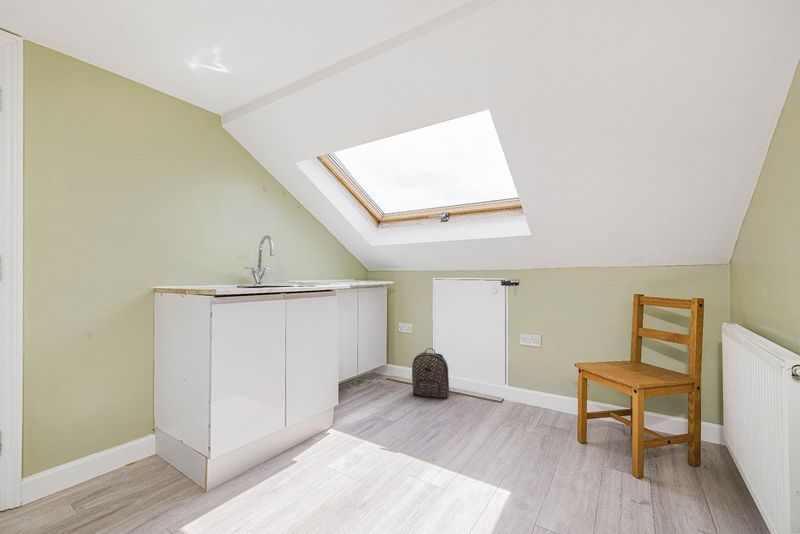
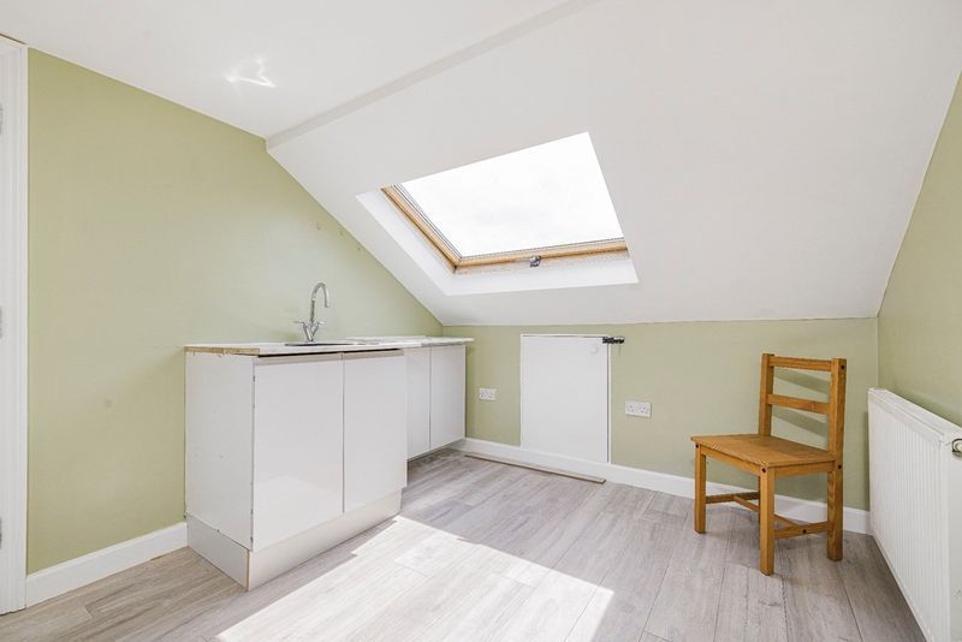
- backpack [411,347,450,400]
